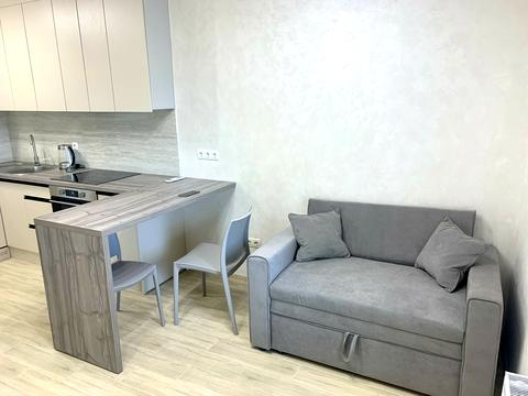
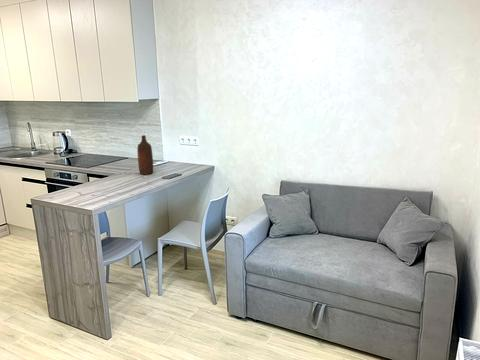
+ bottle [136,134,154,176]
